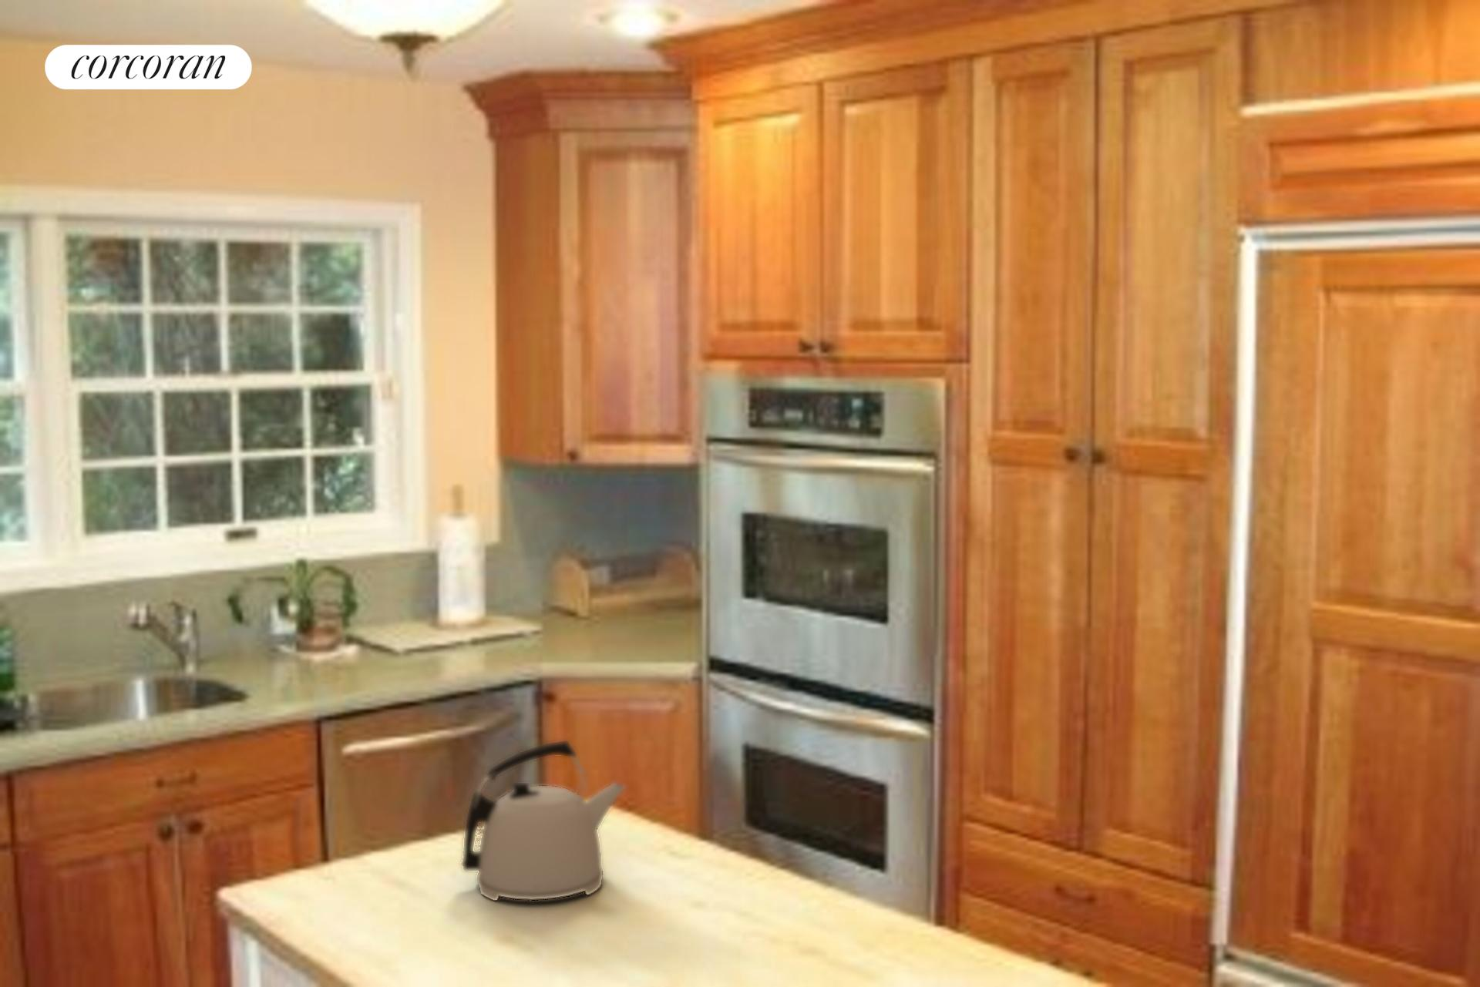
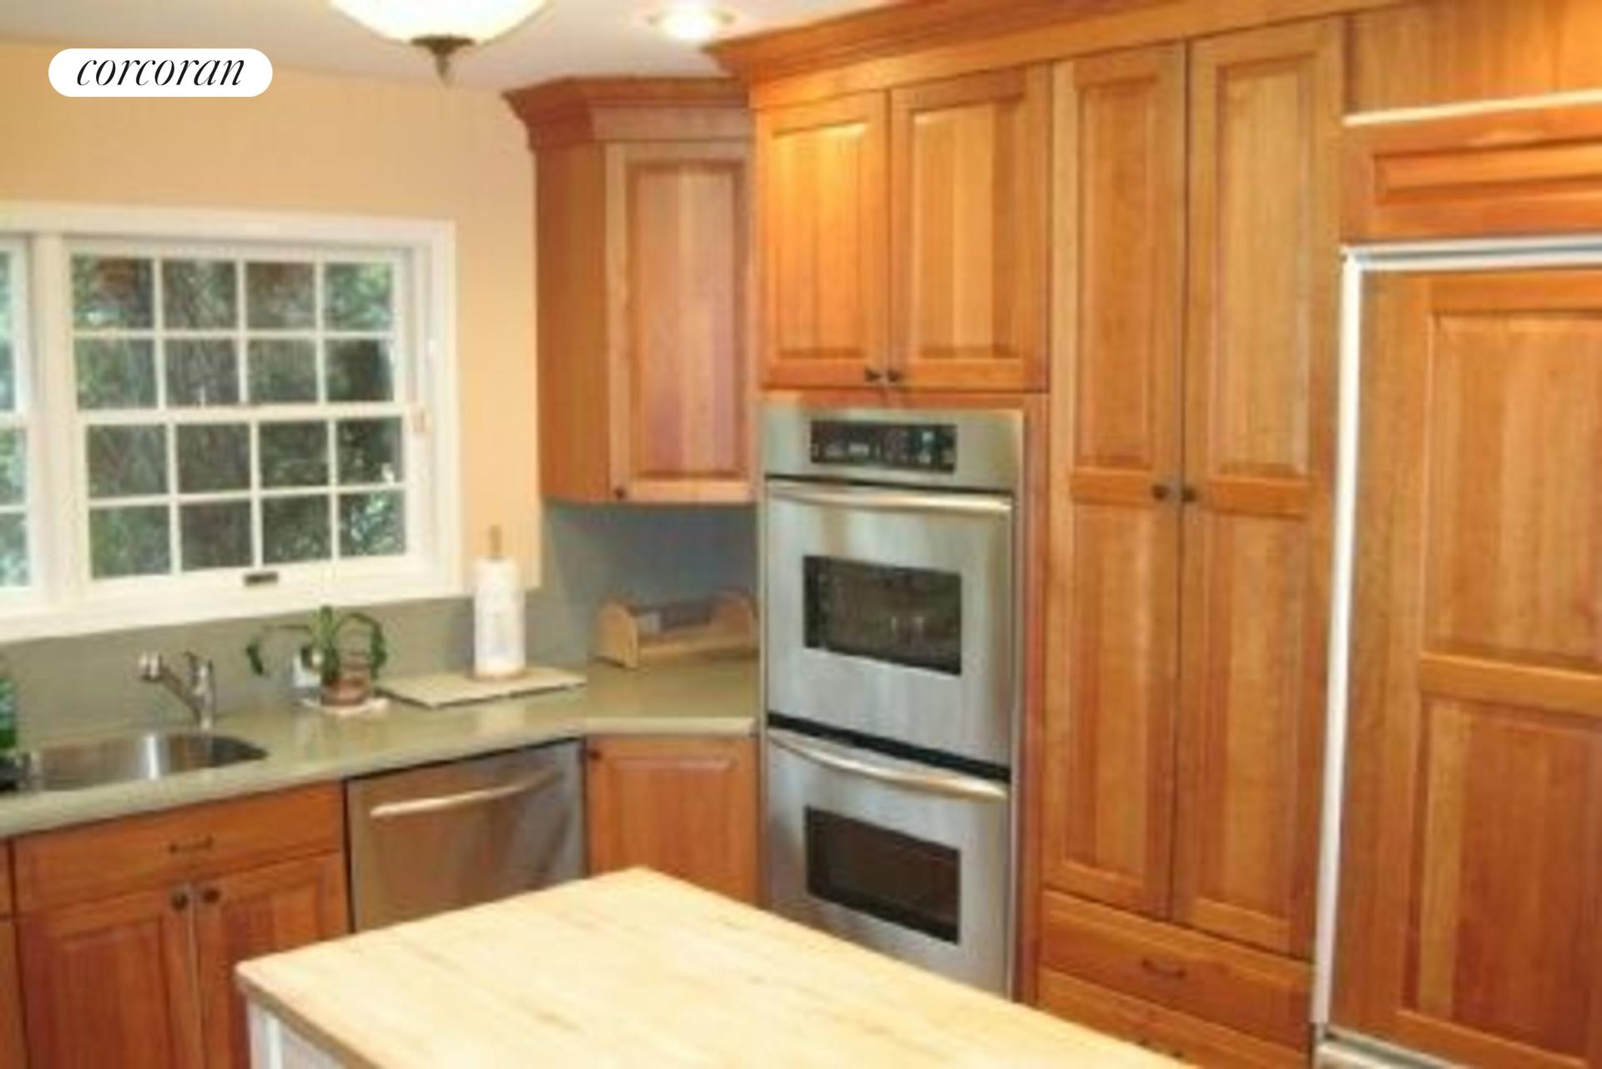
- kettle [461,739,627,901]
